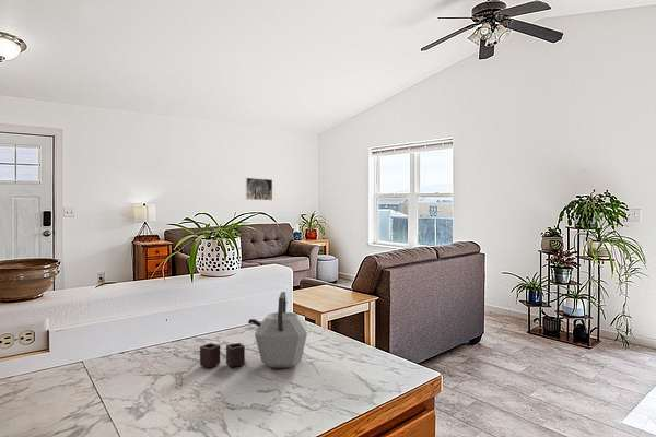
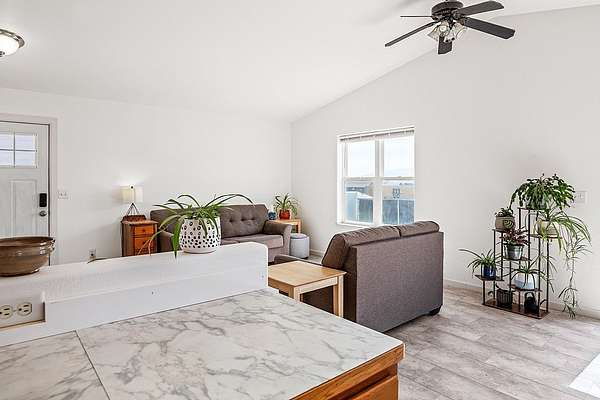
- kettle [199,291,308,369]
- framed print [245,177,273,201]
